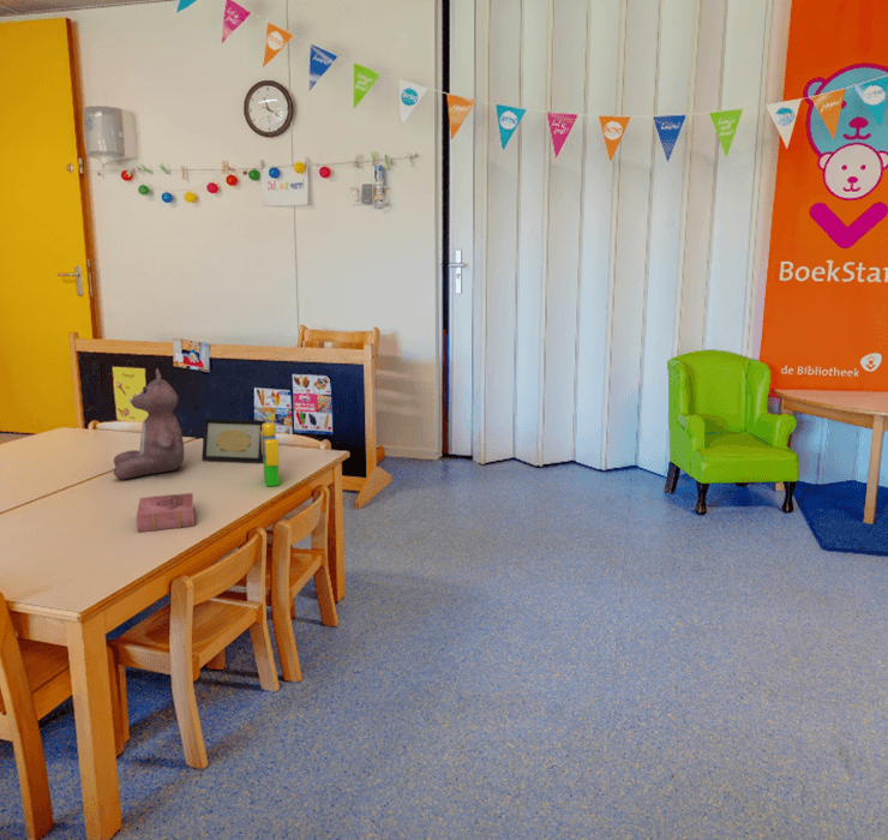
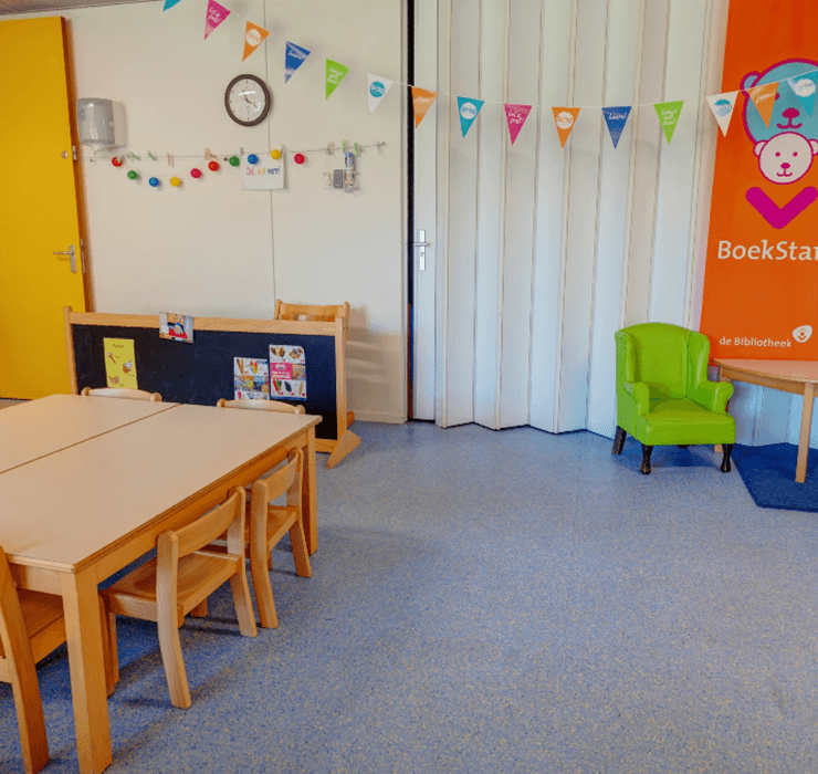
- picture frame [200,418,266,463]
- toy block figure [260,421,281,487]
- book [136,492,196,533]
- stuffed animal [113,367,186,480]
